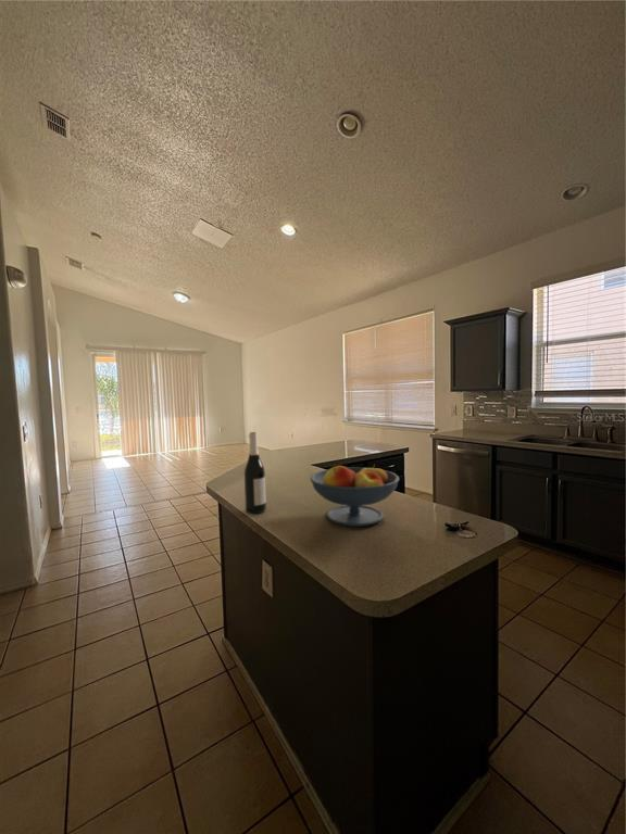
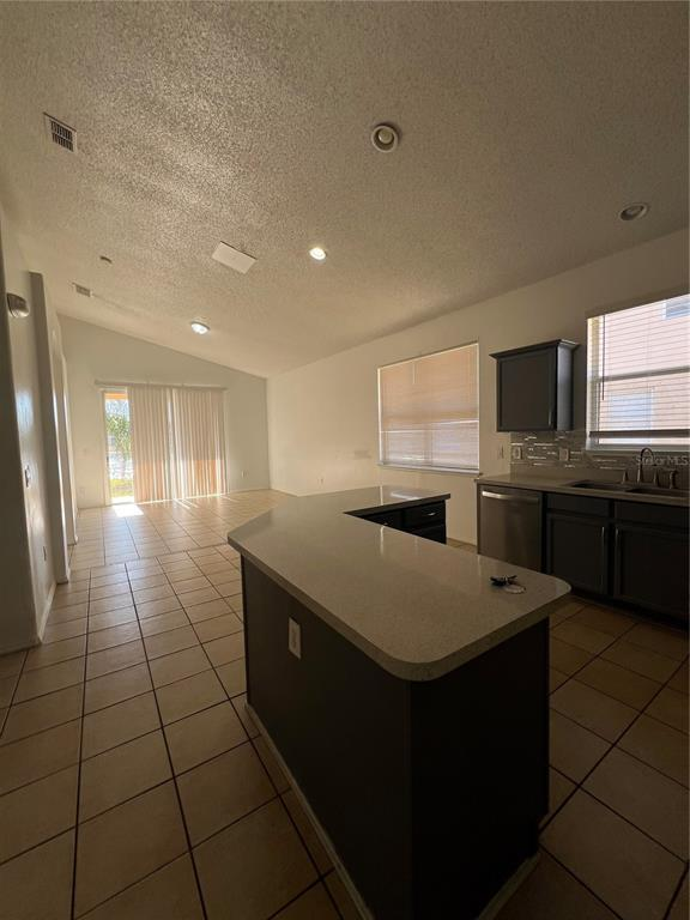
- fruit bowl [309,464,400,528]
- wine bottle [243,431,267,515]
